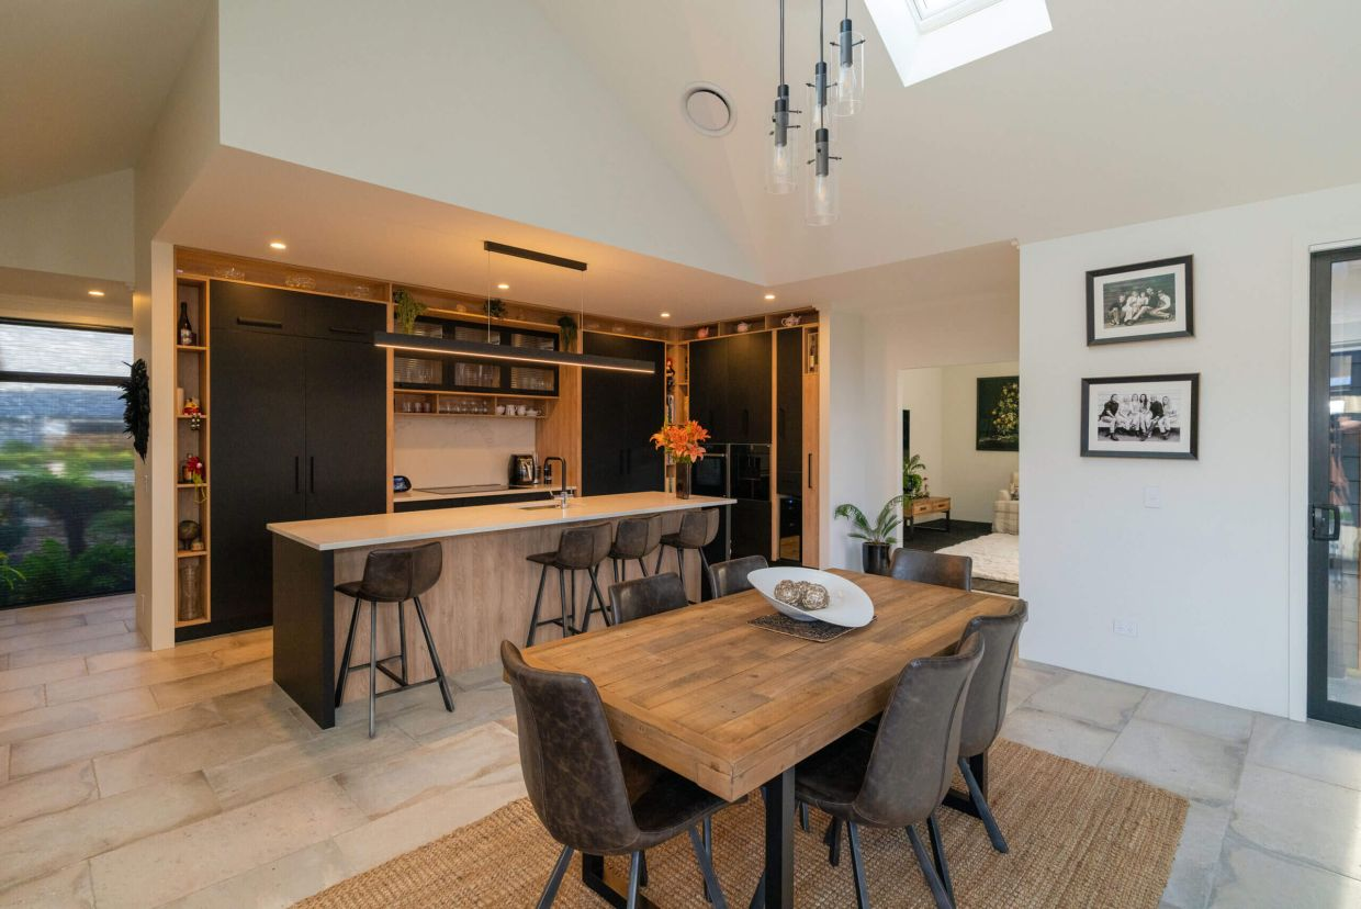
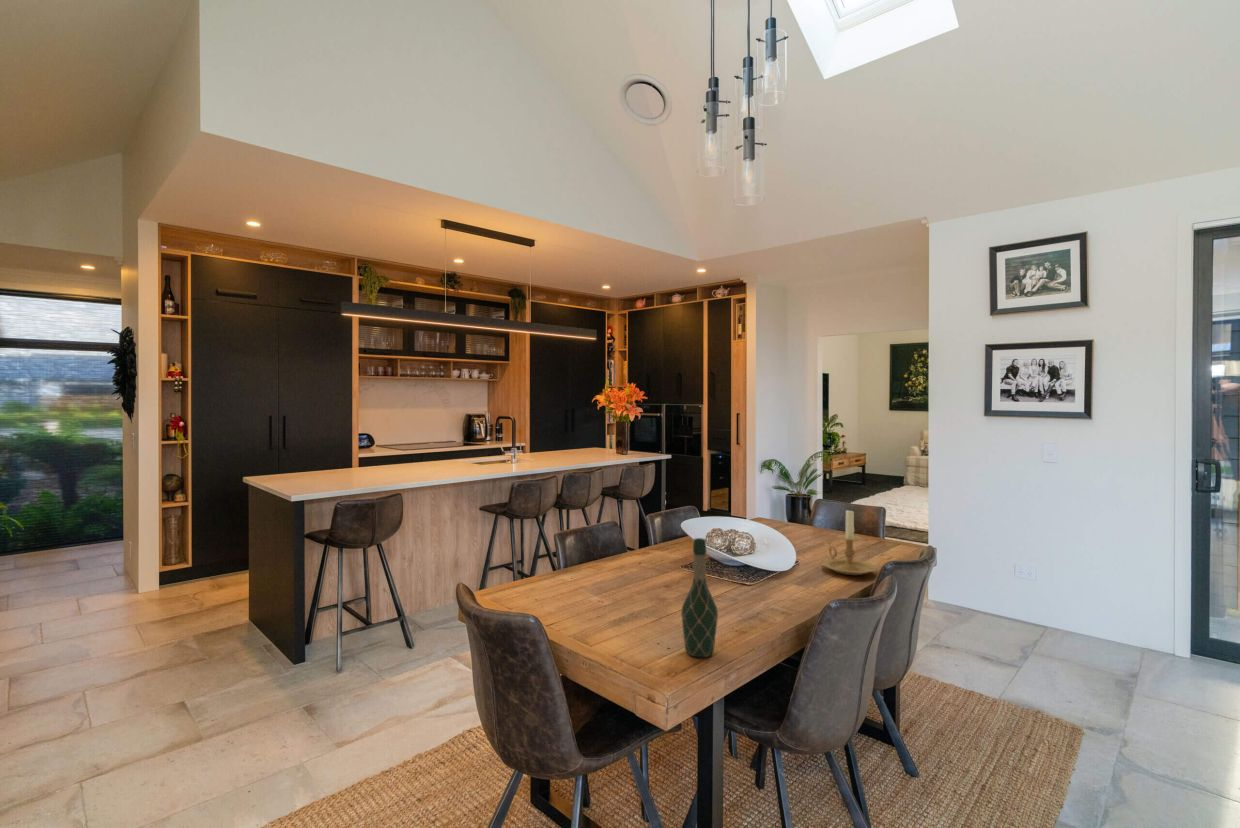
+ candle holder [821,507,878,576]
+ wine bottle [680,537,719,658]
